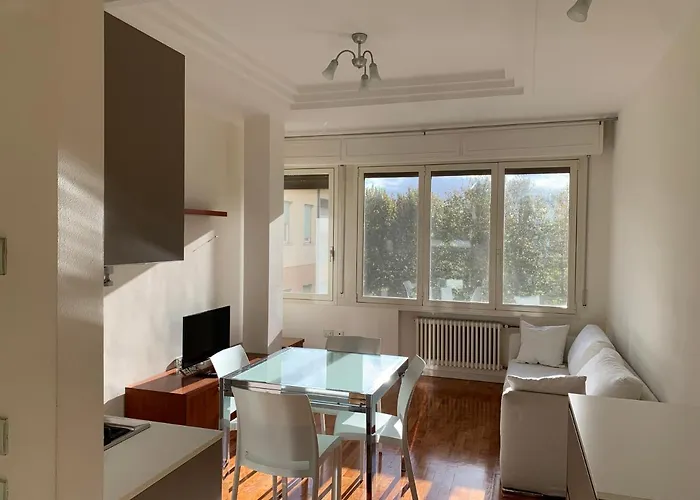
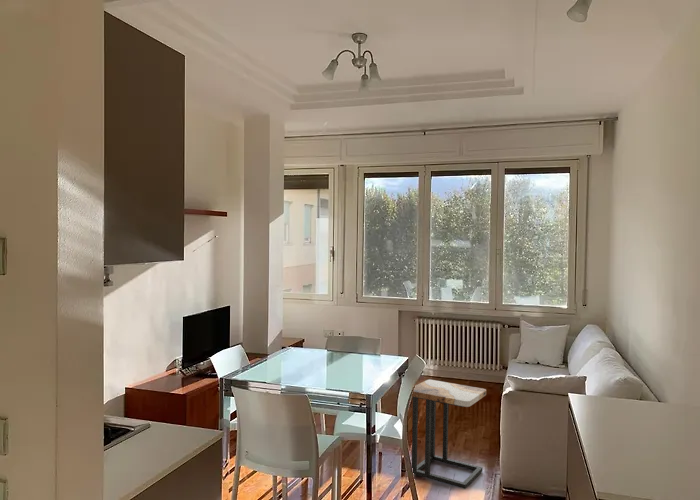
+ side table [411,379,487,490]
